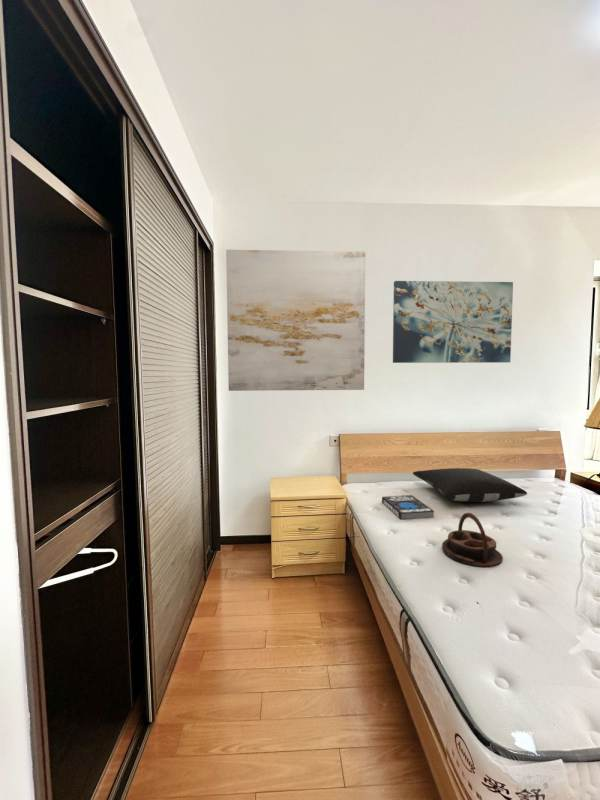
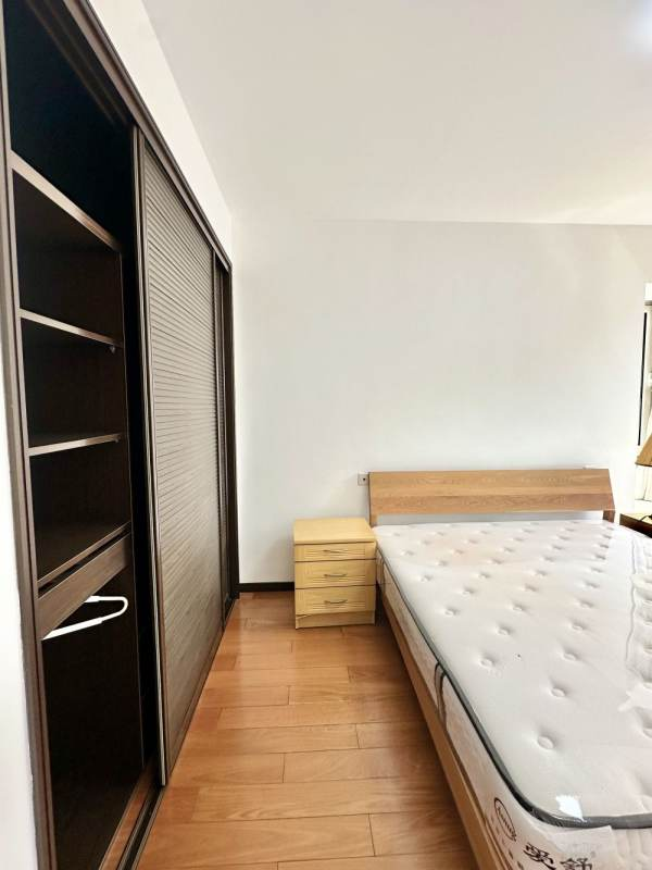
- wall art [225,249,366,392]
- serving tray [441,512,504,568]
- book [381,494,435,521]
- wall art [392,280,514,364]
- pillow [412,467,528,503]
